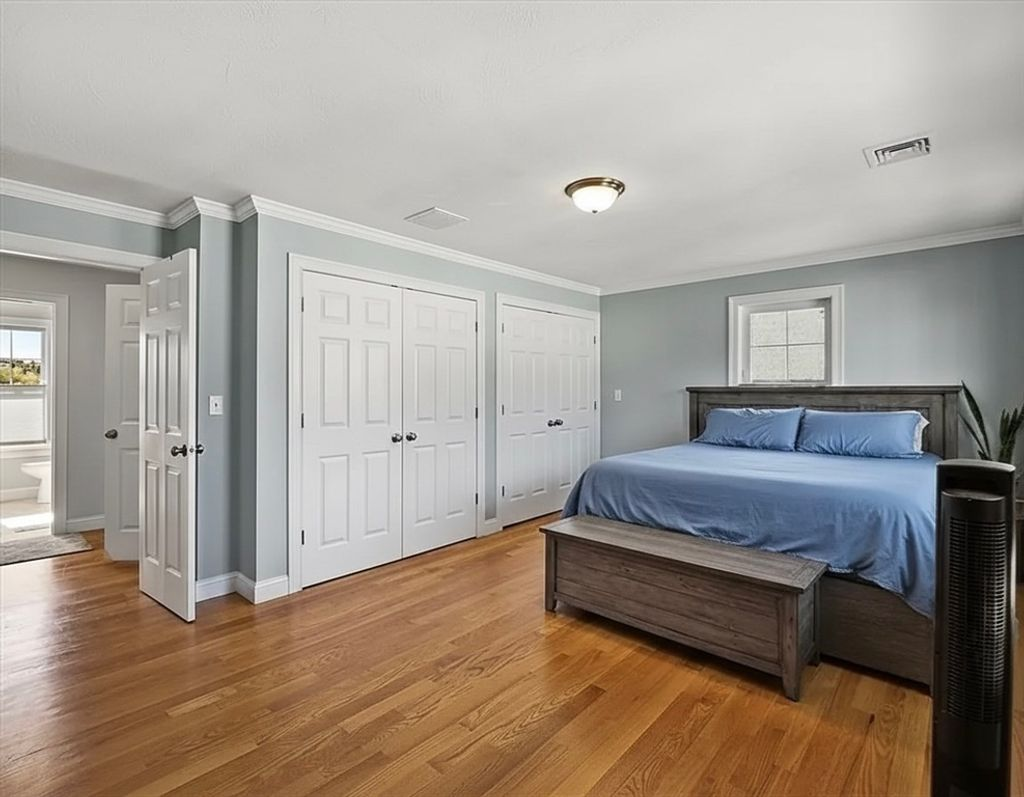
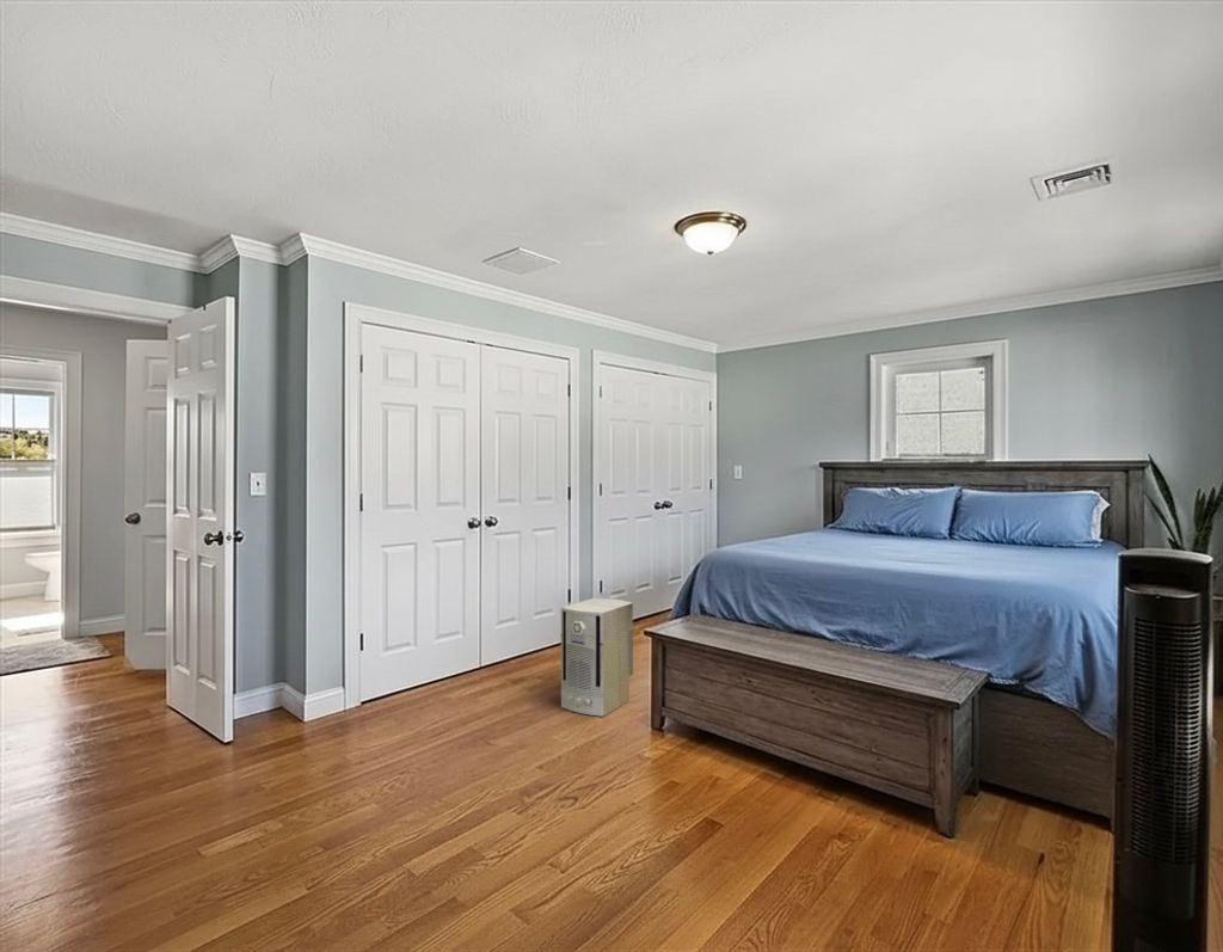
+ air purifier [560,597,634,718]
